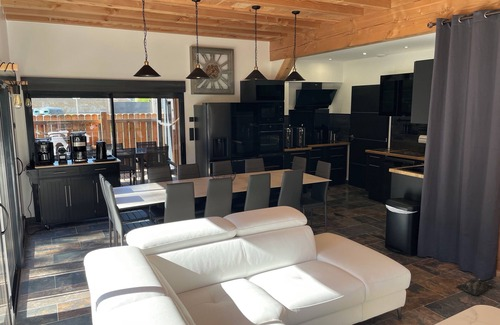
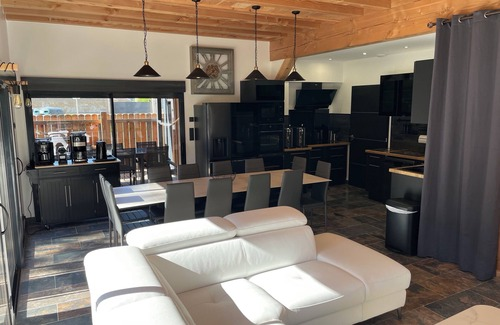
- bag [455,277,495,297]
